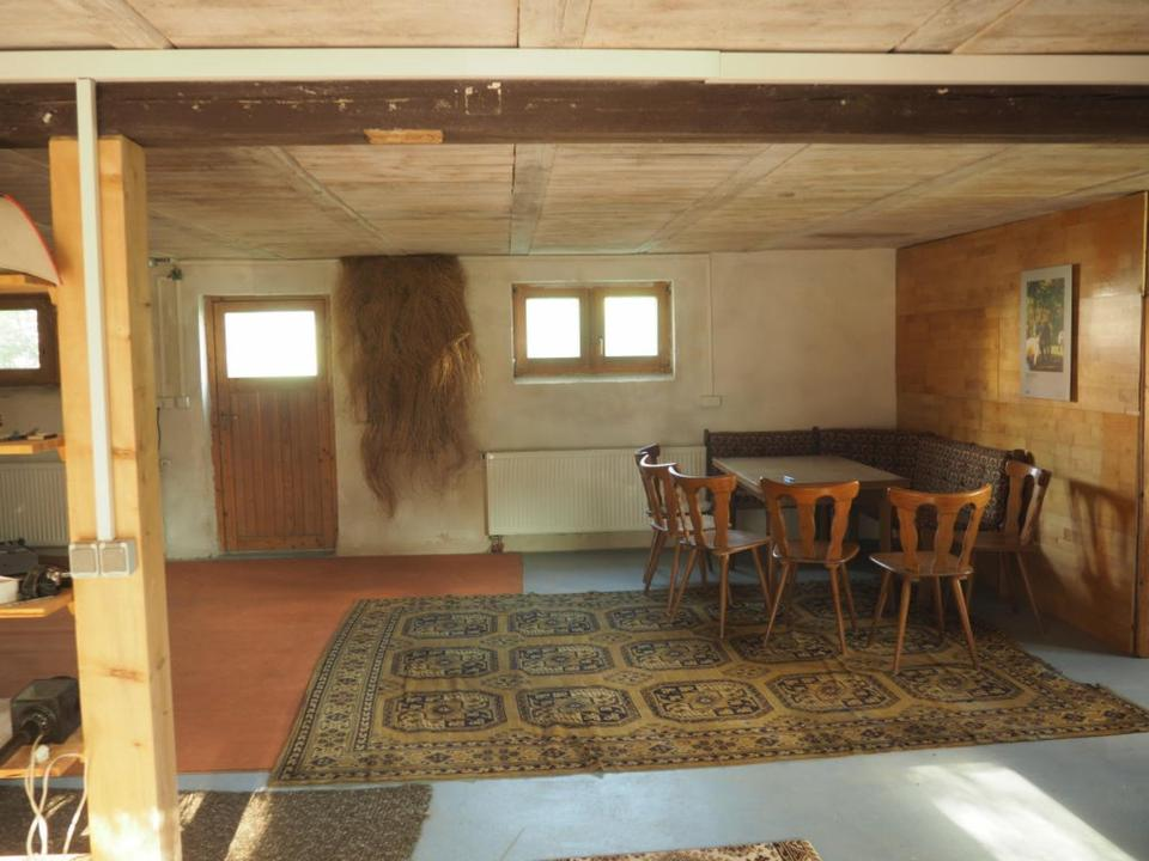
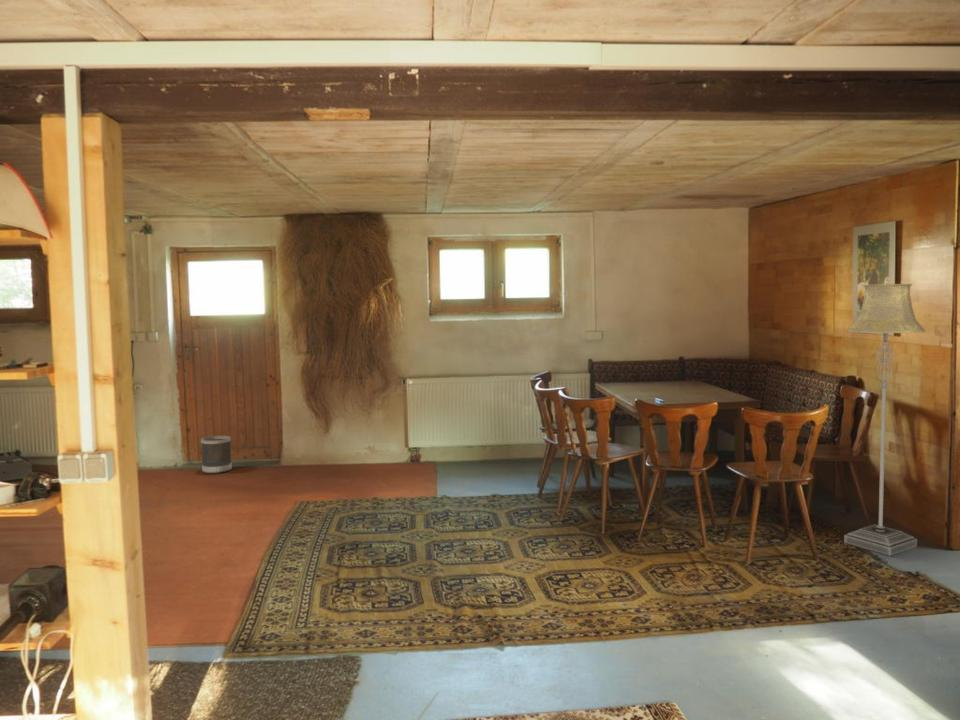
+ wastebasket [200,435,233,474]
+ floor lamp [843,283,927,557]
